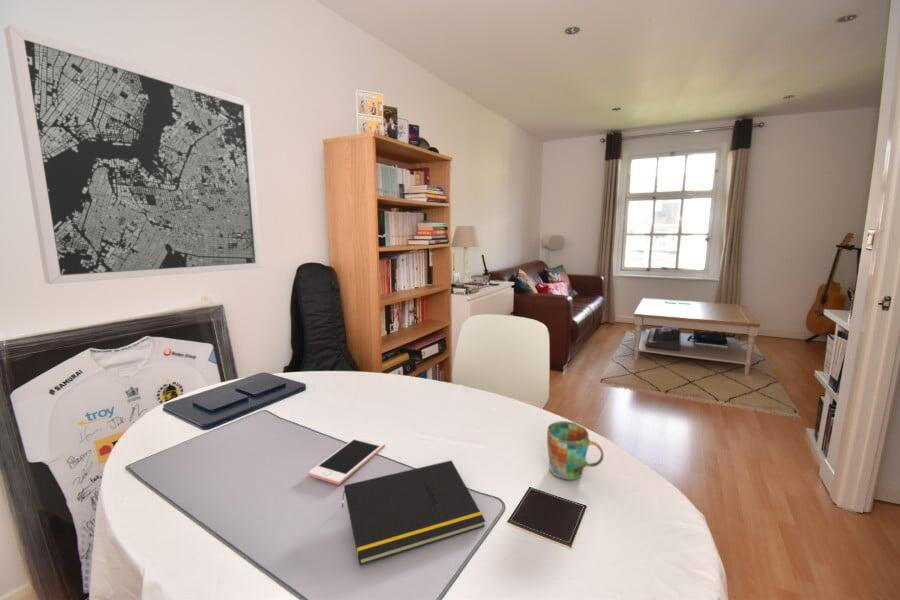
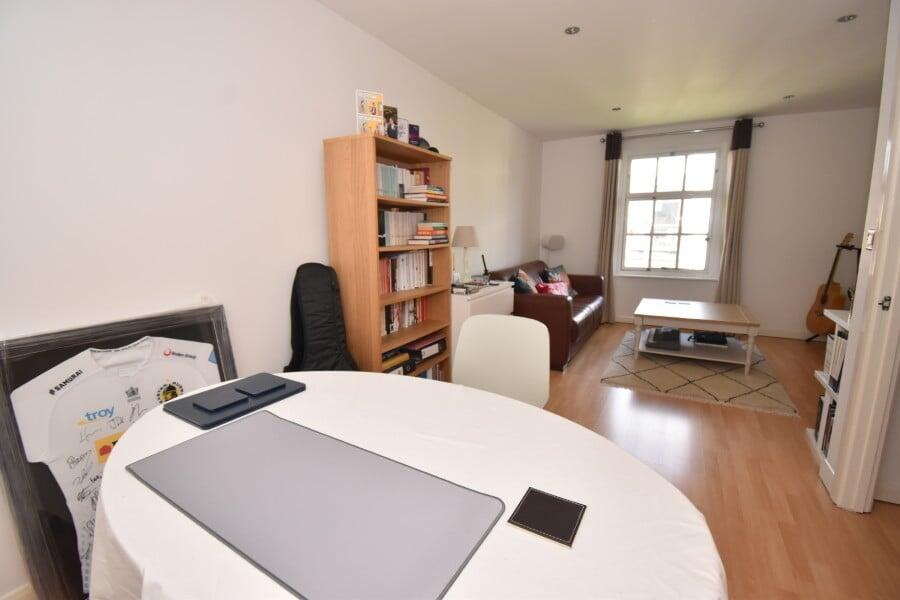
- mug [546,420,605,481]
- cell phone [308,435,386,486]
- wall art [3,24,262,285]
- notepad [341,459,486,566]
